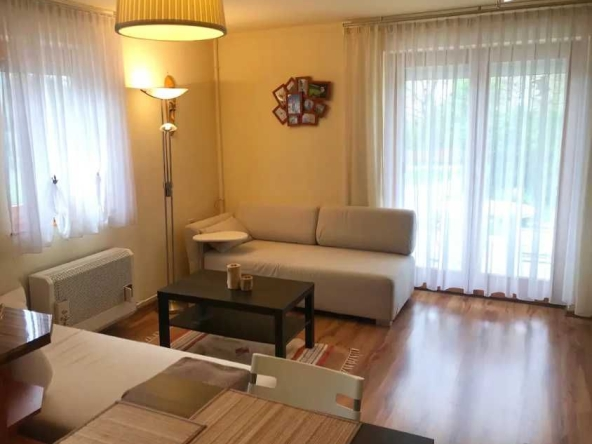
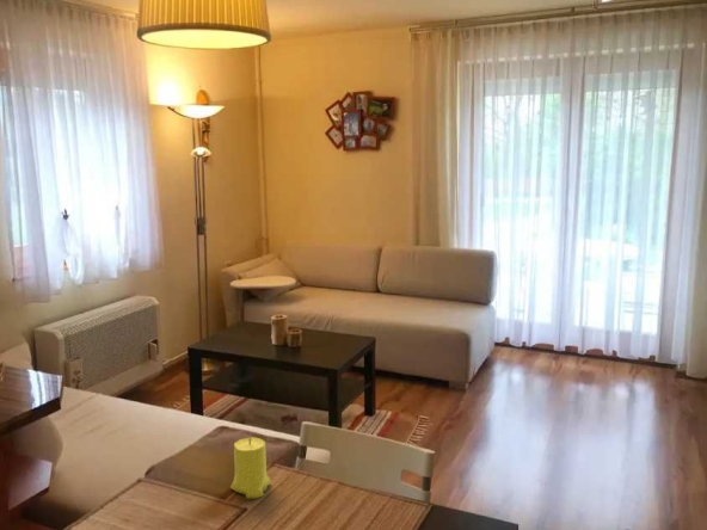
+ candle [229,436,272,499]
